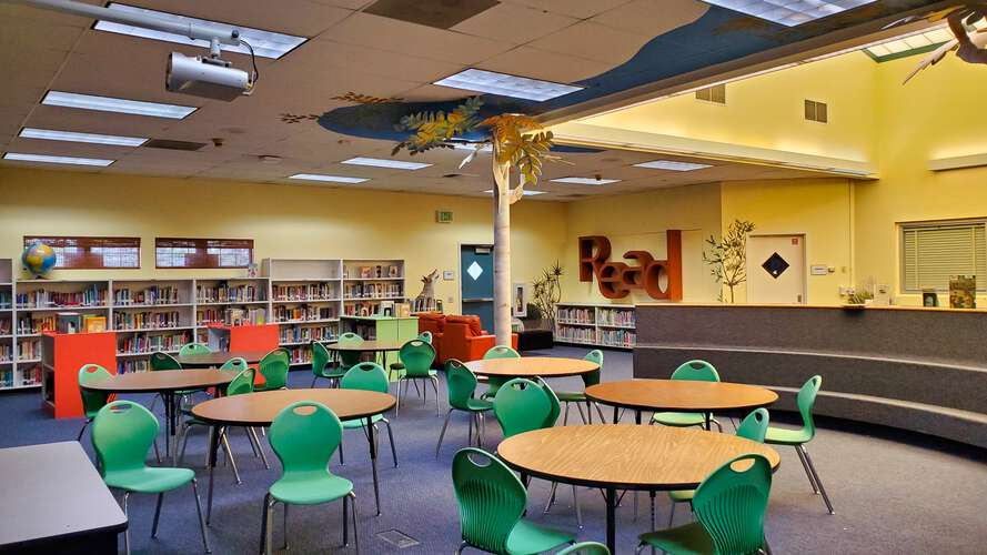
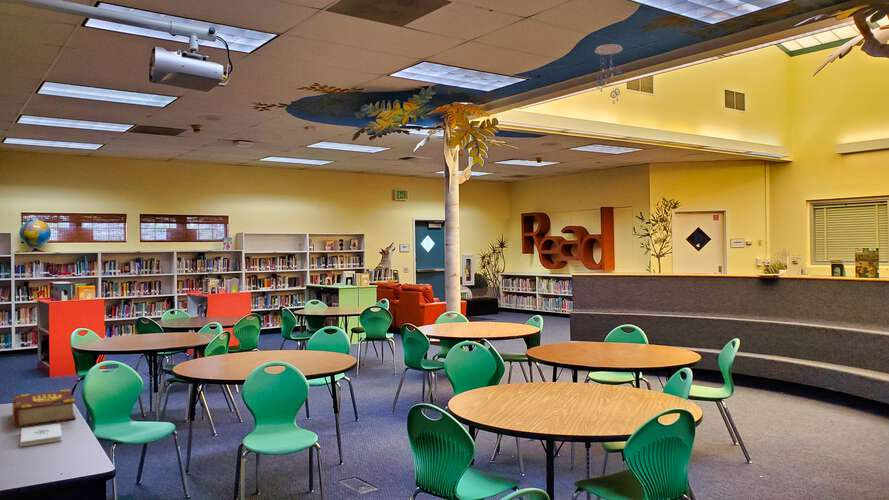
+ ceiling mobile [594,43,624,105]
+ notepad [19,423,63,448]
+ book [11,388,76,428]
